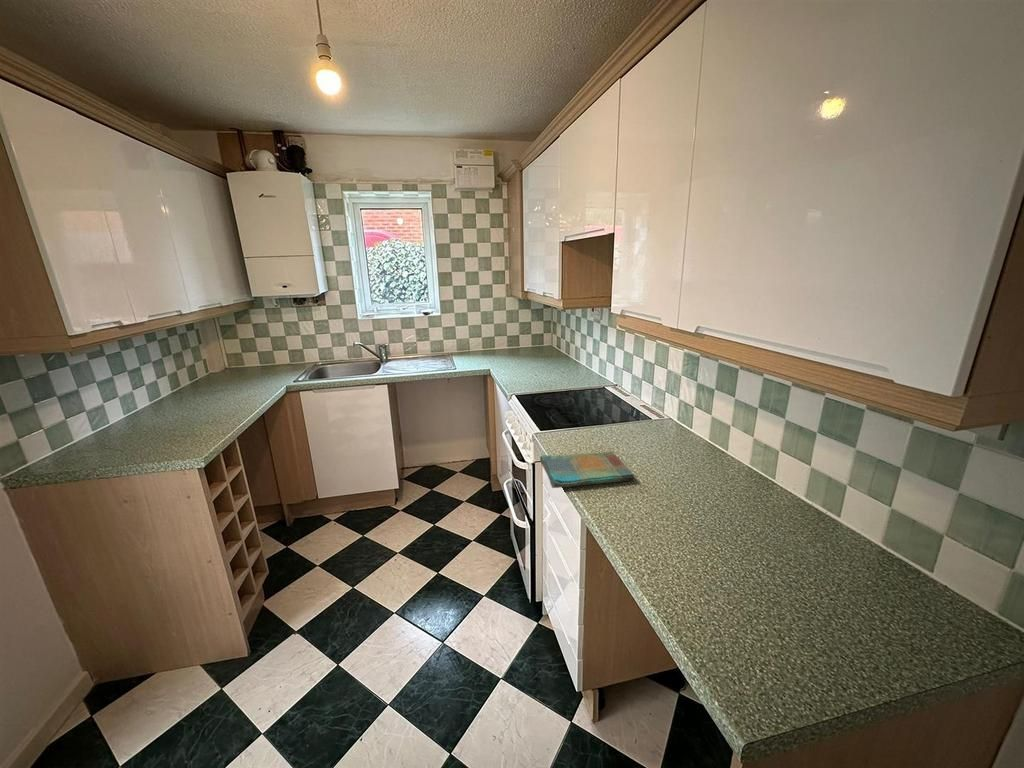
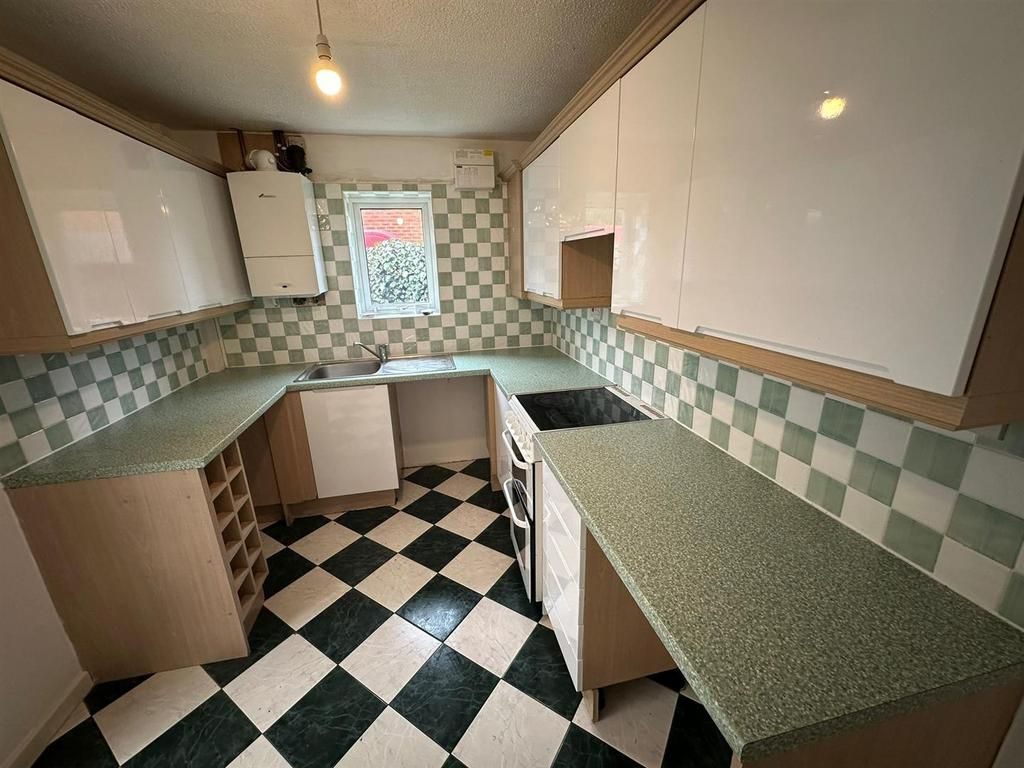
- dish towel [539,451,635,489]
